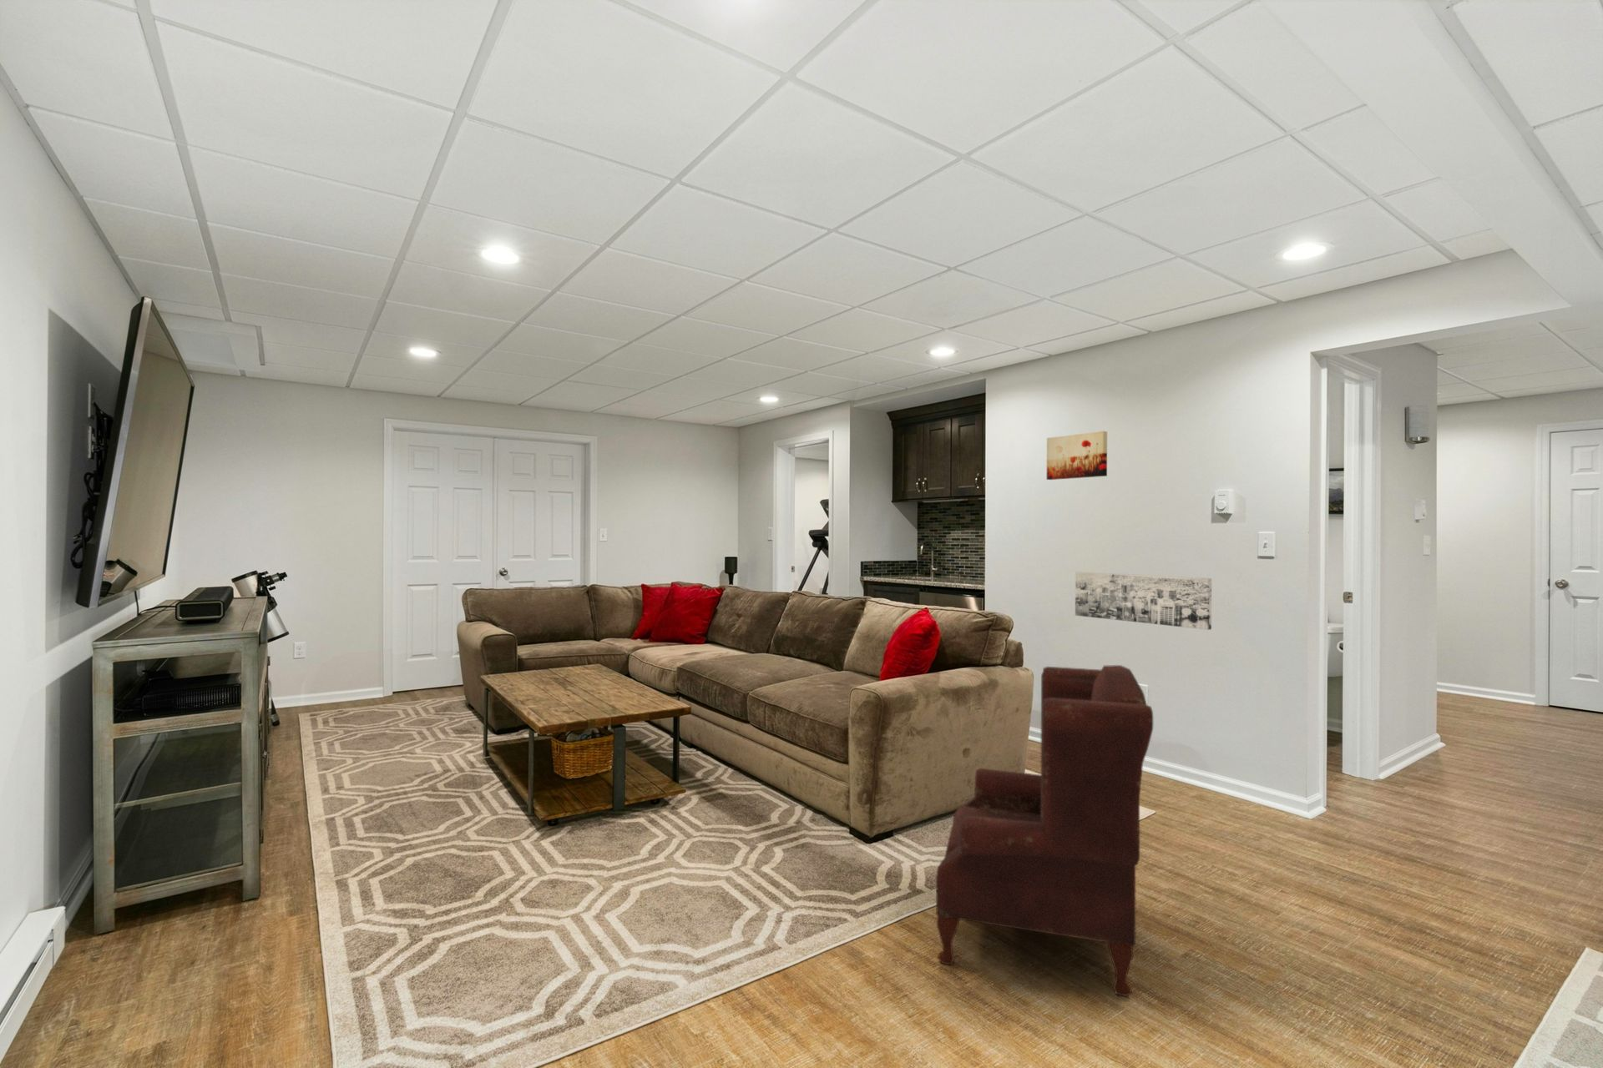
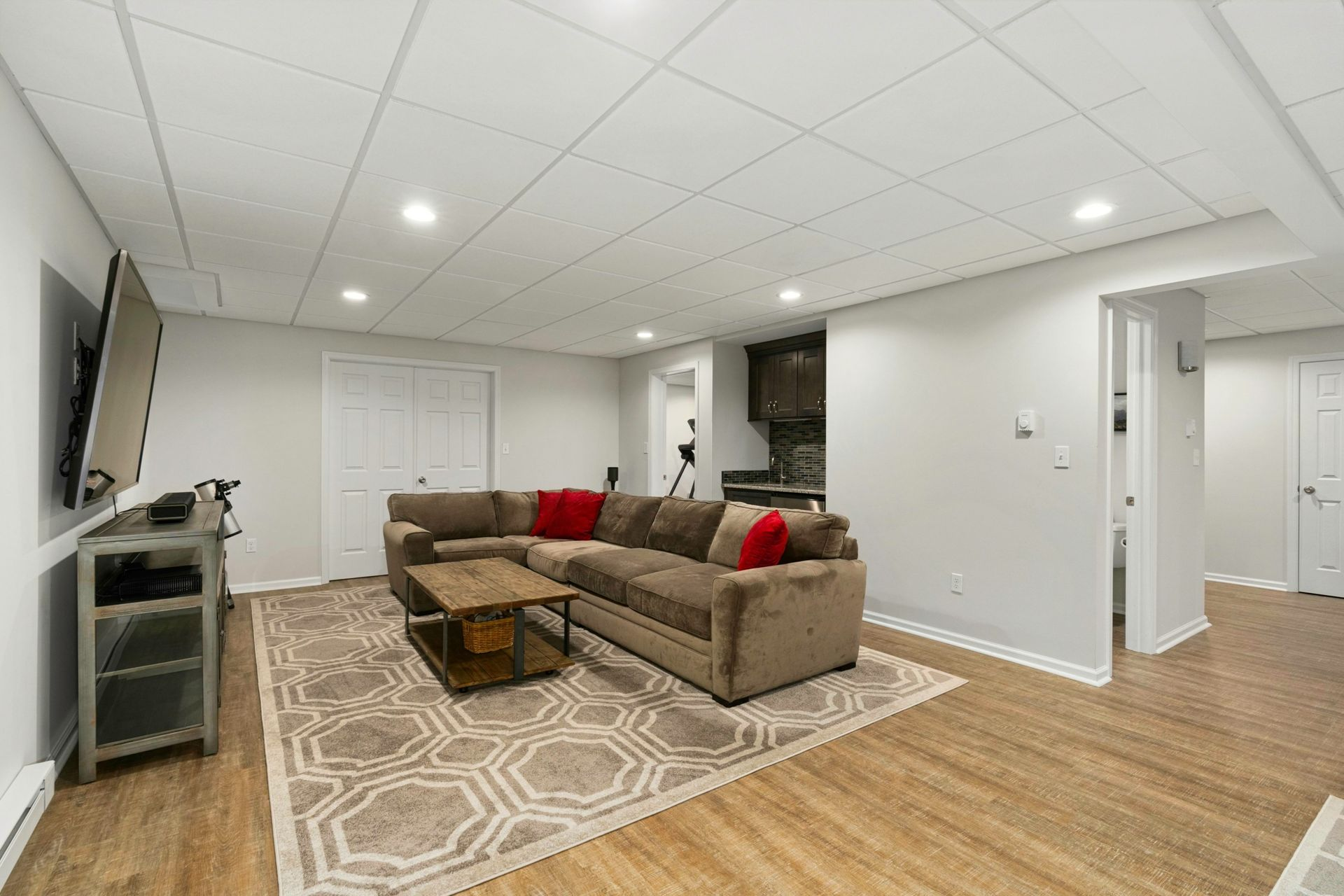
- armchair [935,664,1153,998]
- wall art [1075,571,1212,631]
- wall art [1046,430,1108,480]
